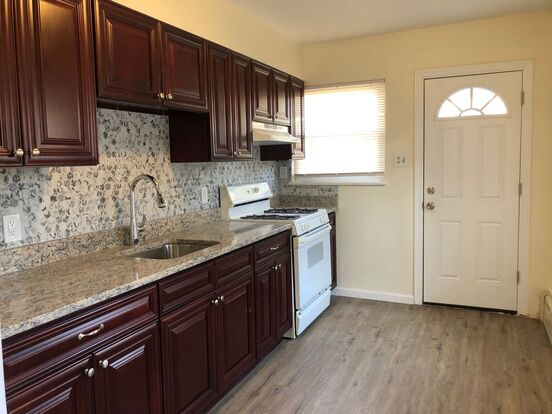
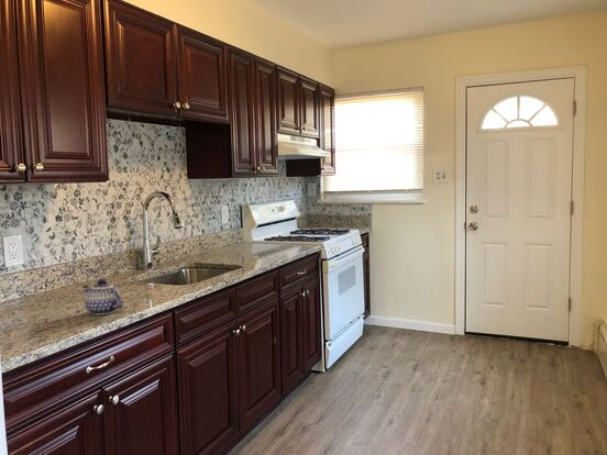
+ teapot [81,278,124,315]
